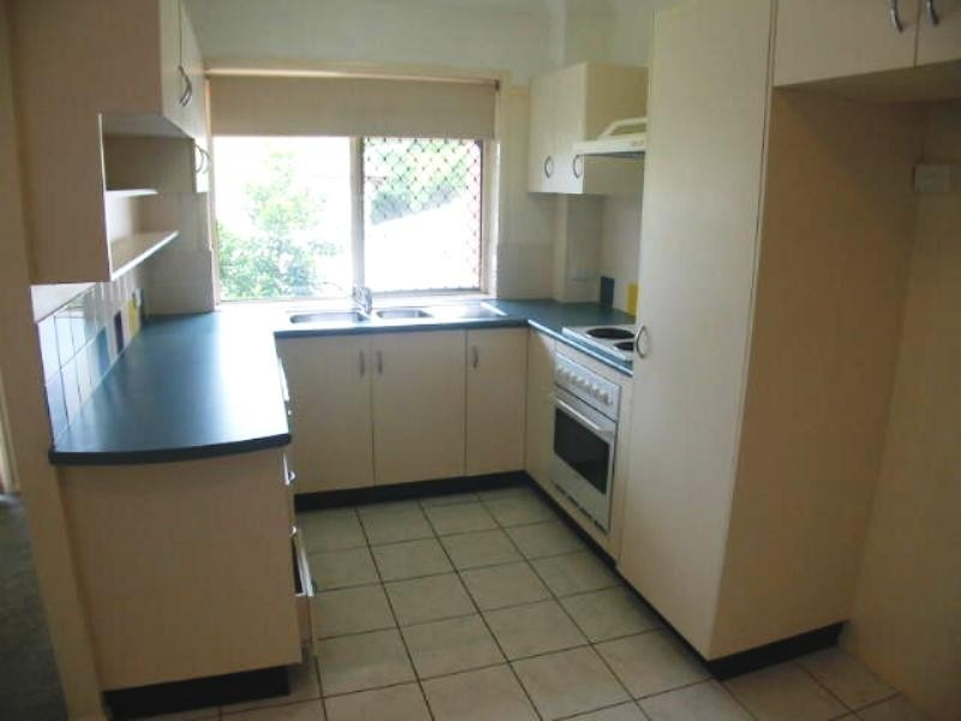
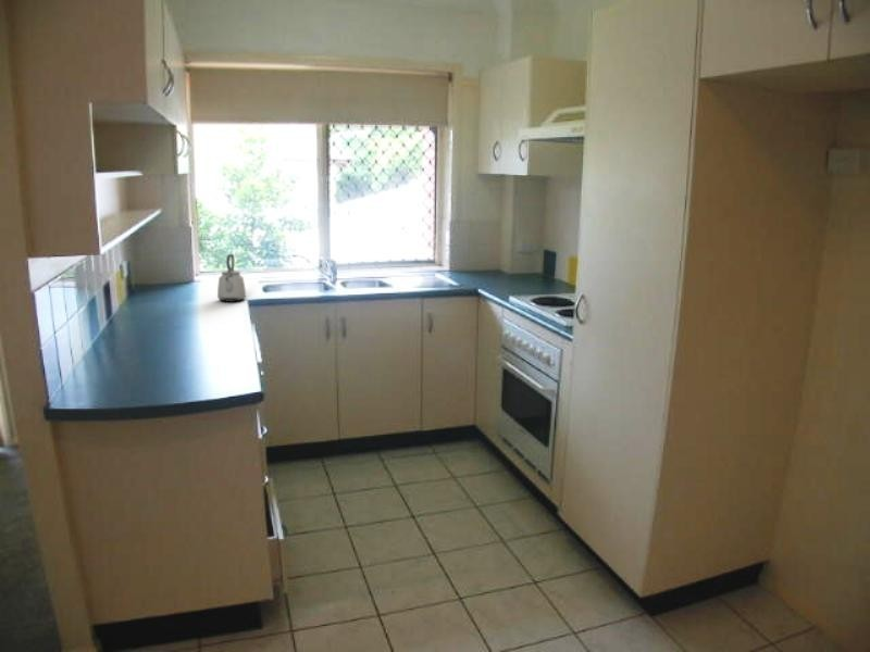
+ kettle [216,253,247,303]
